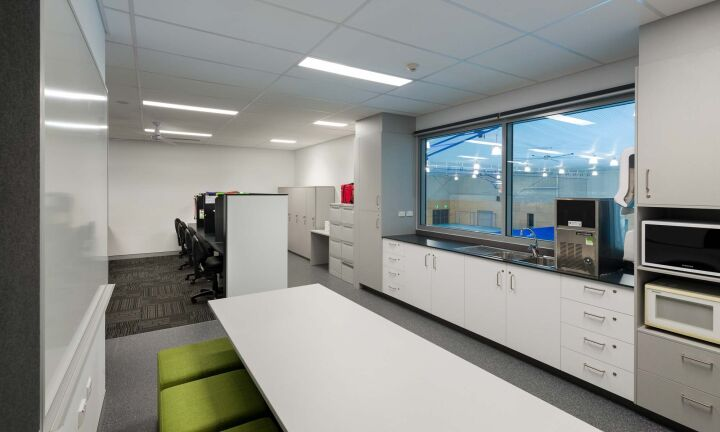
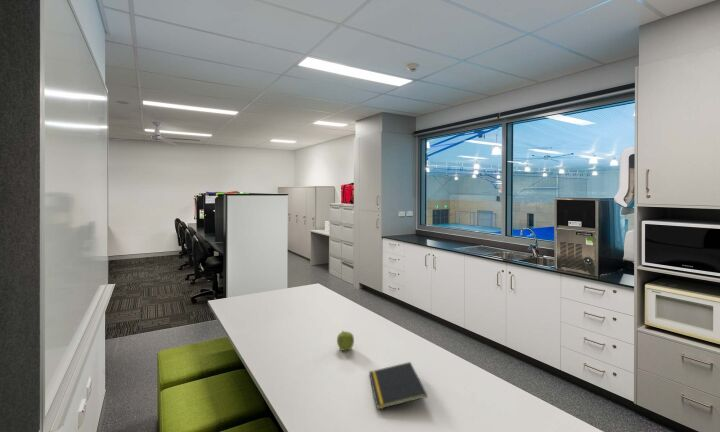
+ fruit [336,330,355,352]
+ notepad [368,361,428,410]
